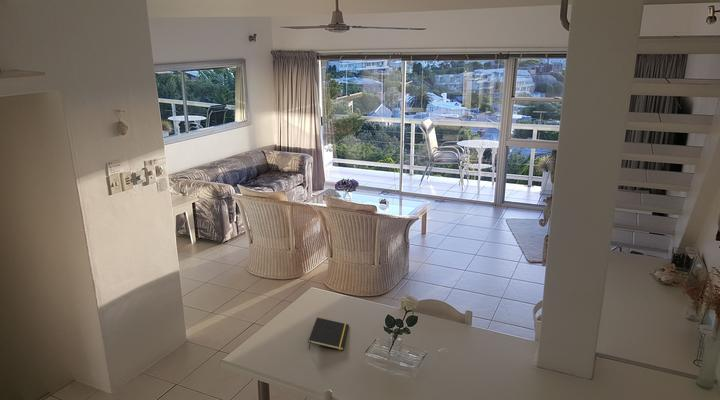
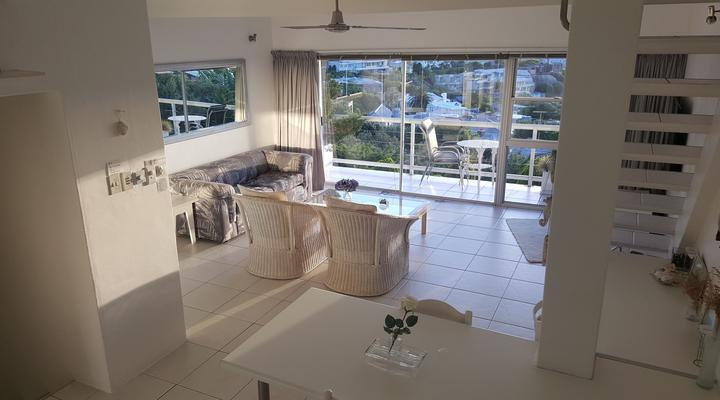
- notepad [307,317,350,351]
